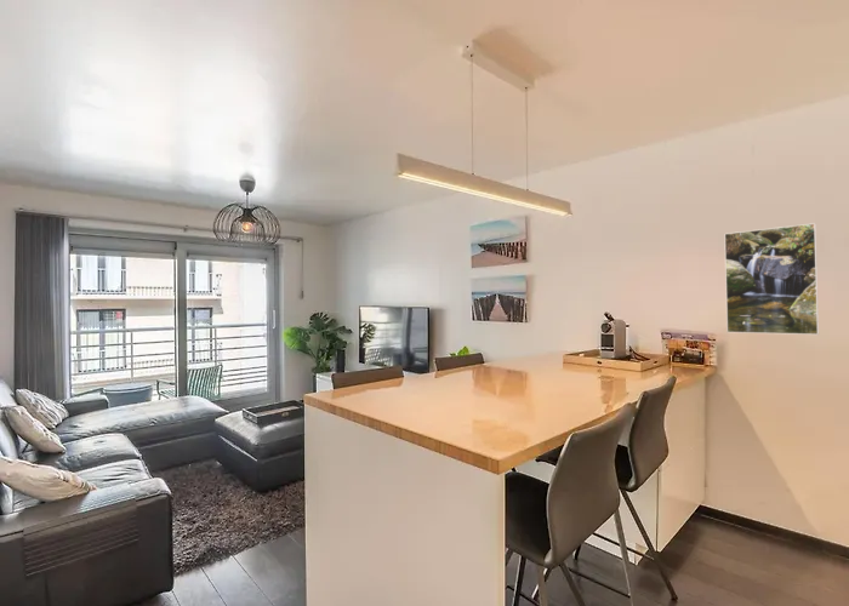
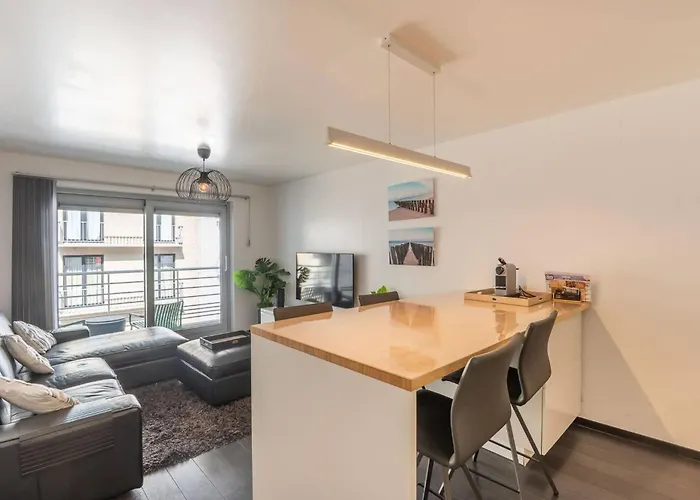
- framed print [723,222,820,336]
